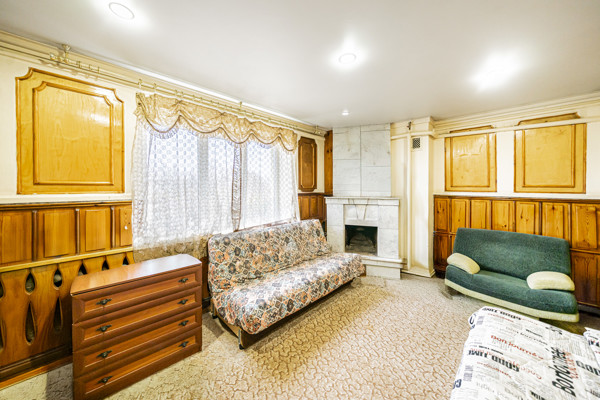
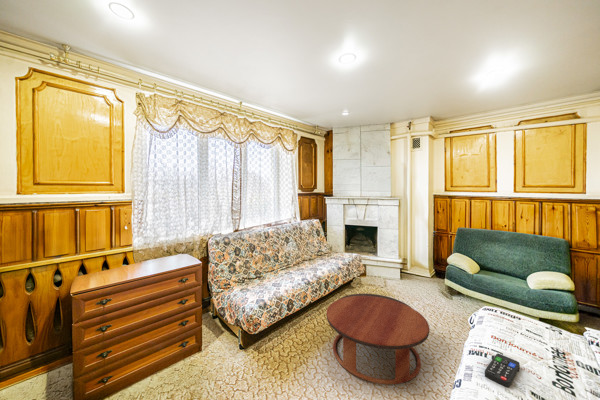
+ coffee table [325,293,431,385]
+ remote control [484,352,521,388]
